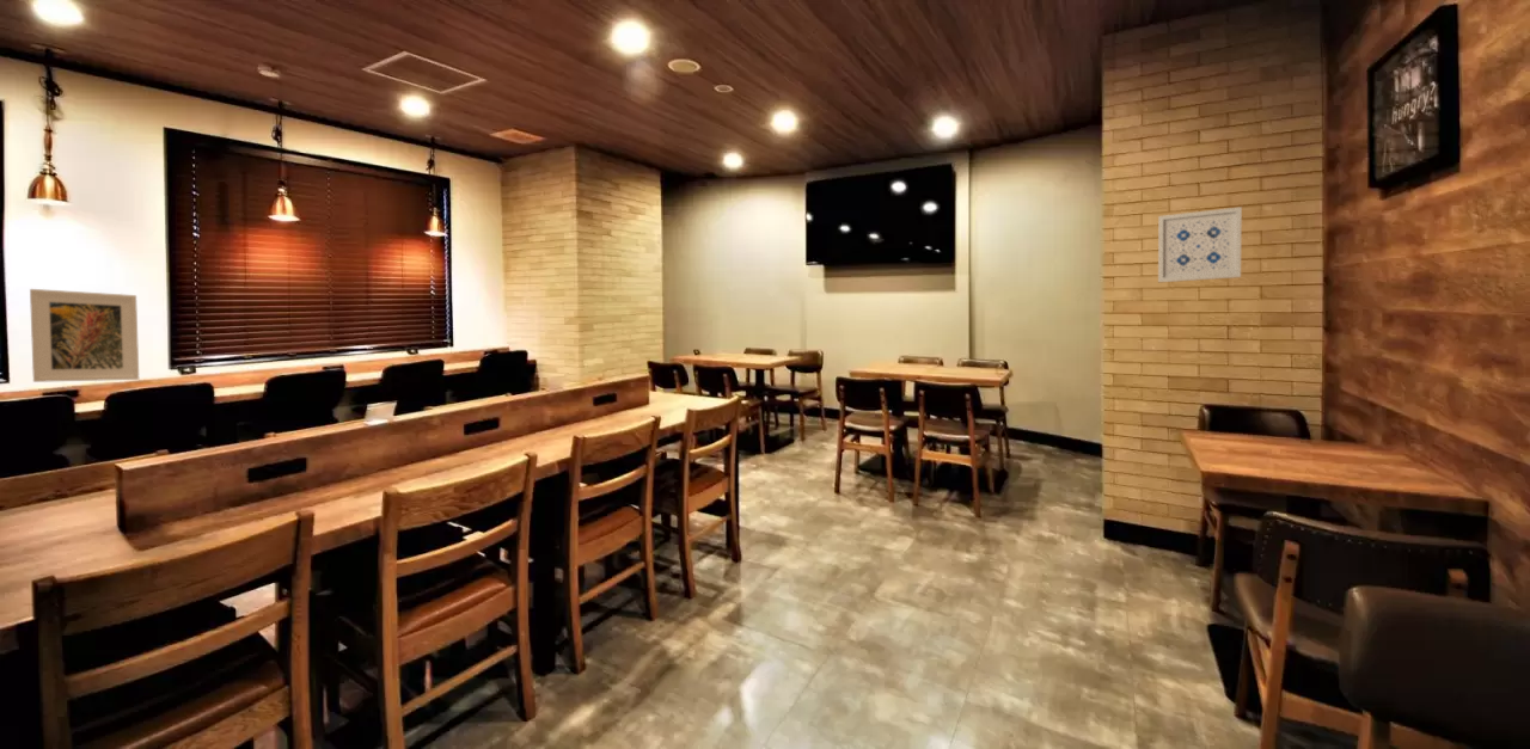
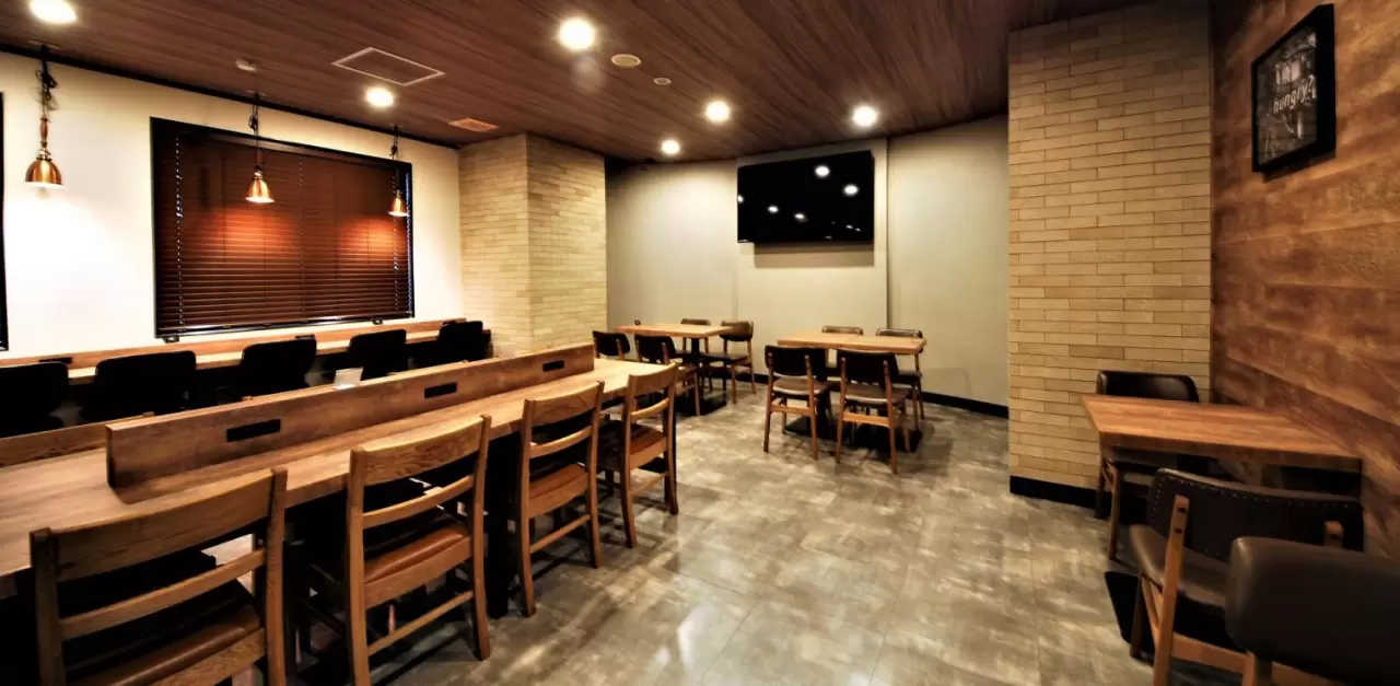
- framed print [29,288,140,383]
- wall art [1157,205,1243,283]
